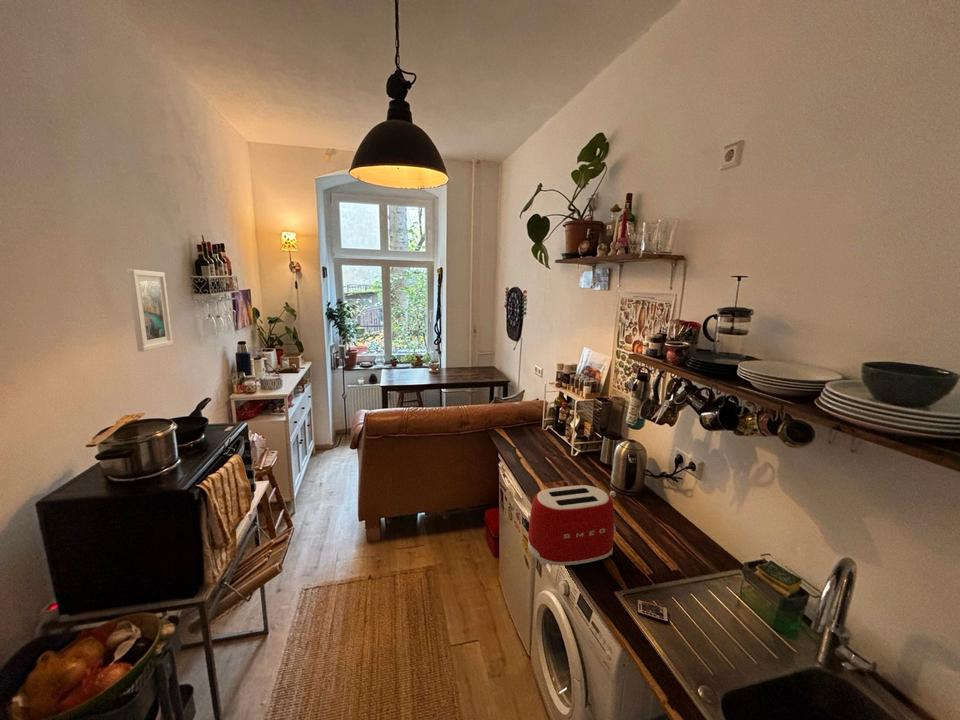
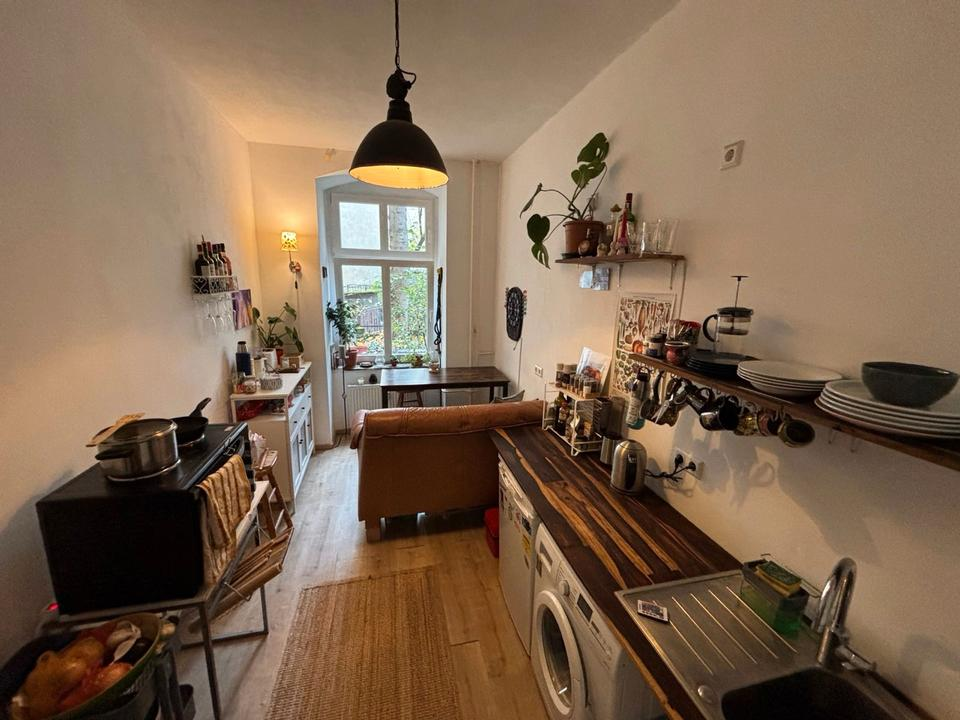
- toaster [527,484,617,567]
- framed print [126,268,174,353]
